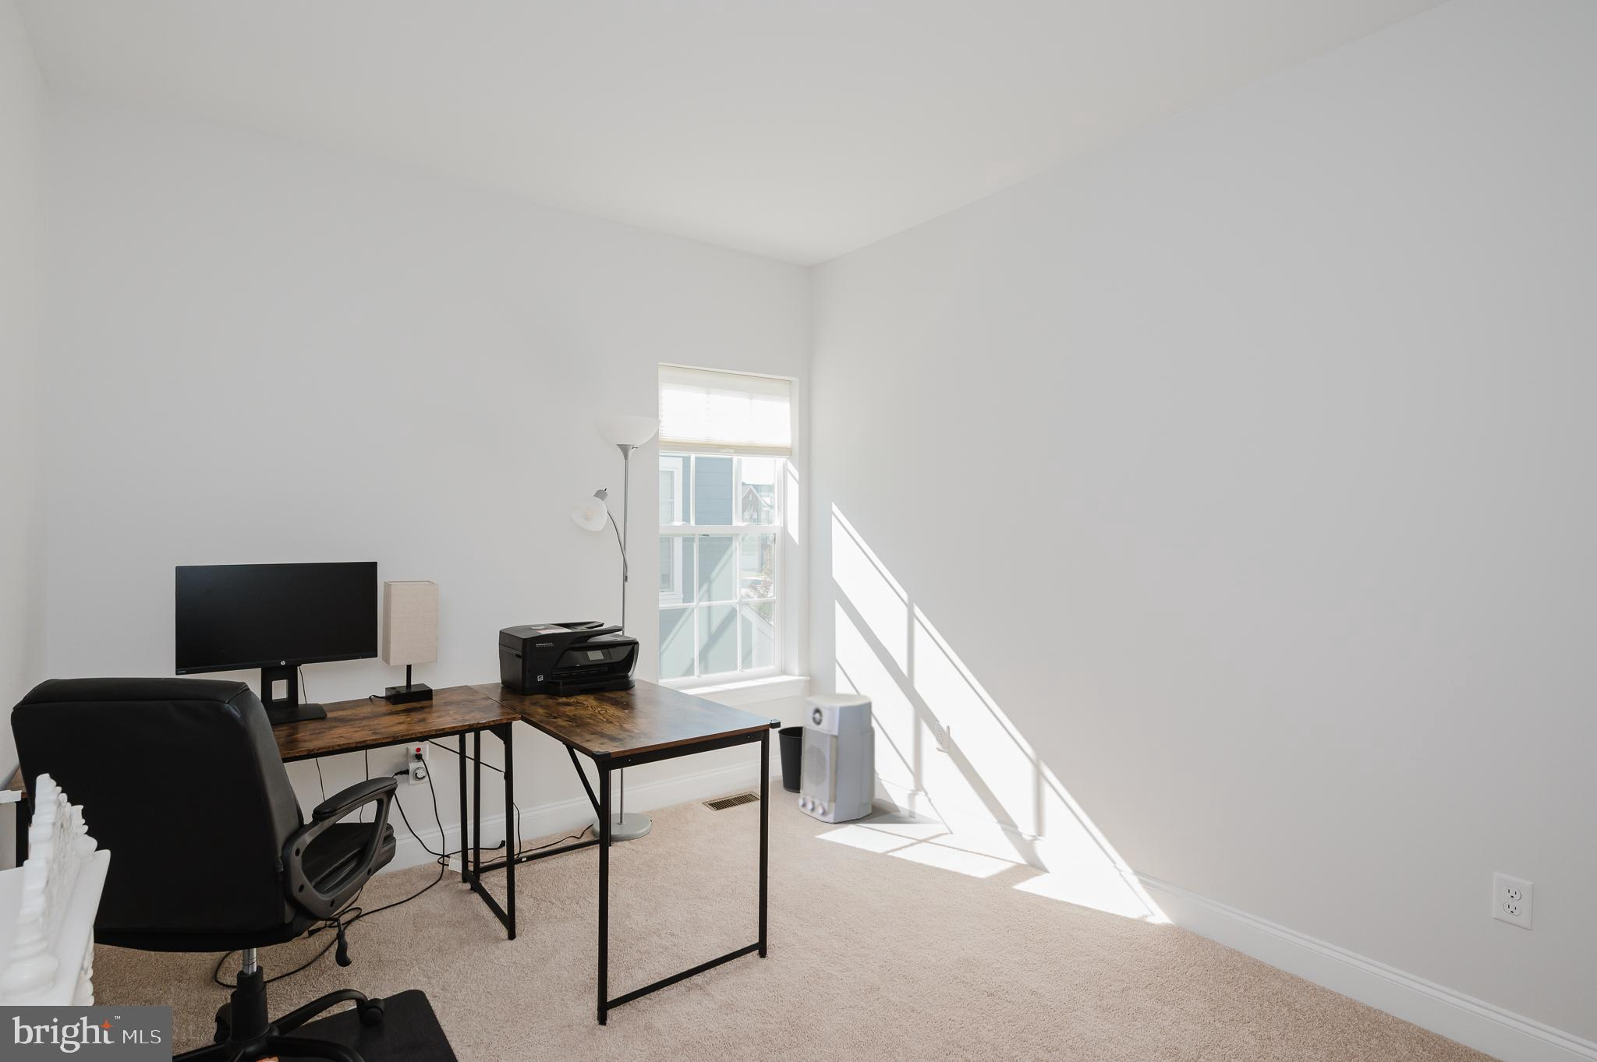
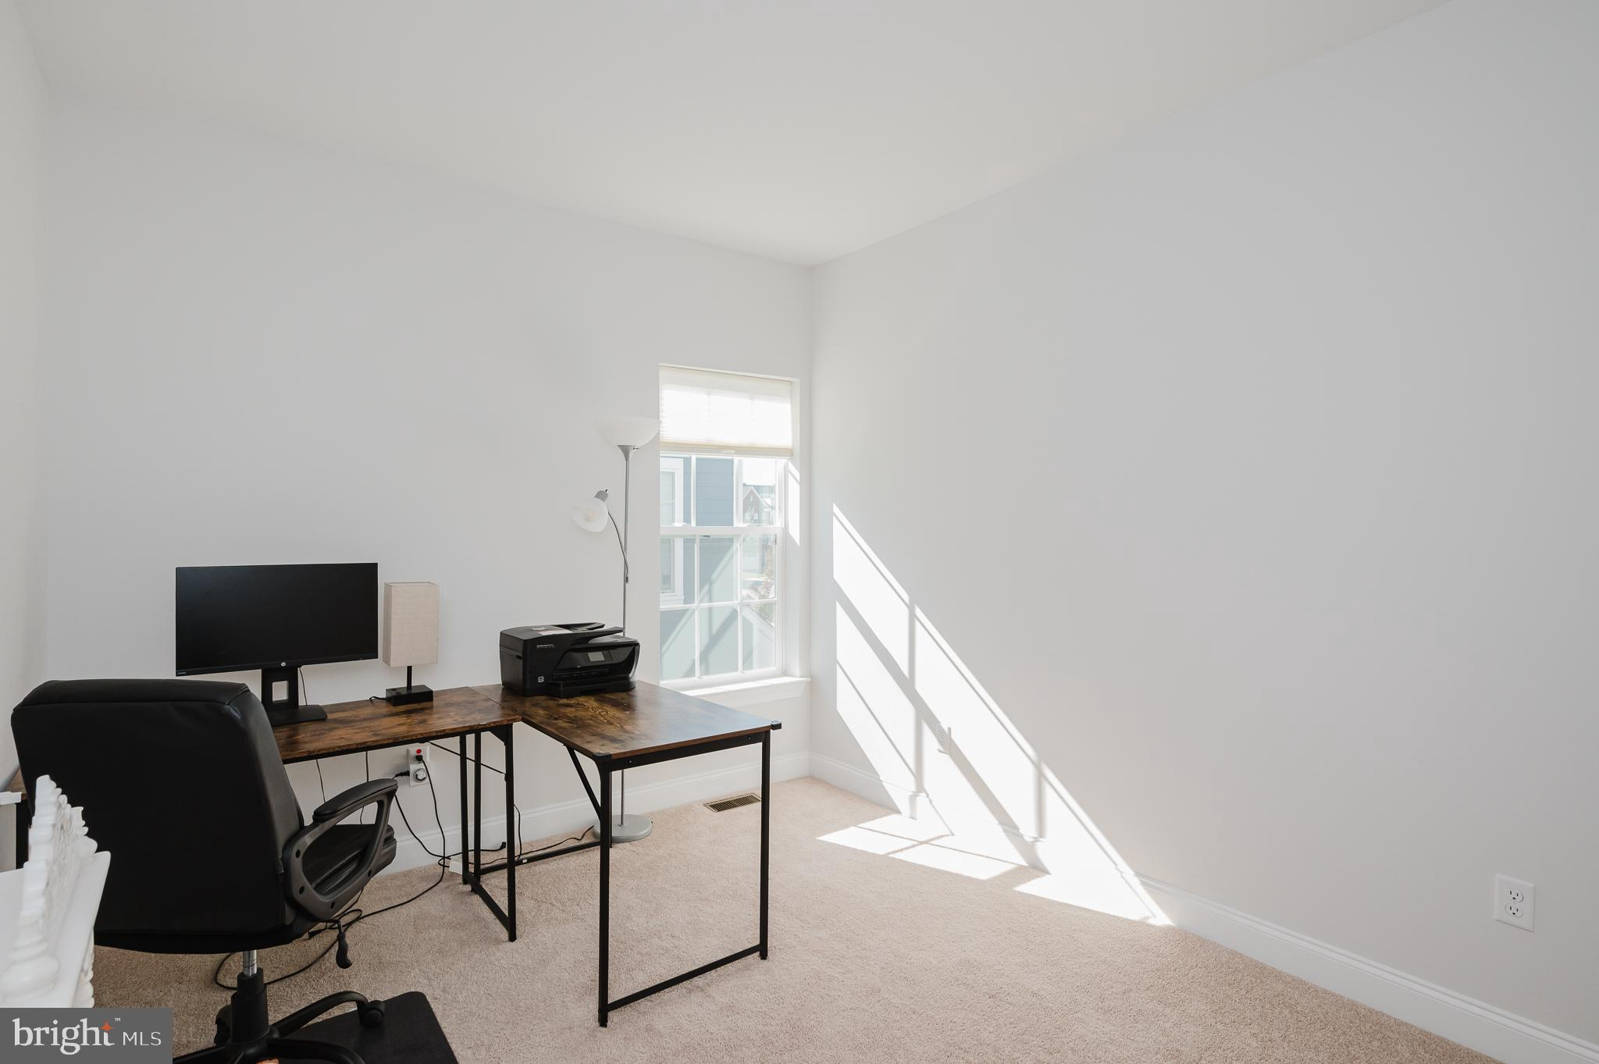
- wastebasket [777,725,803,793]
- air purifier [797,692,876,824]
